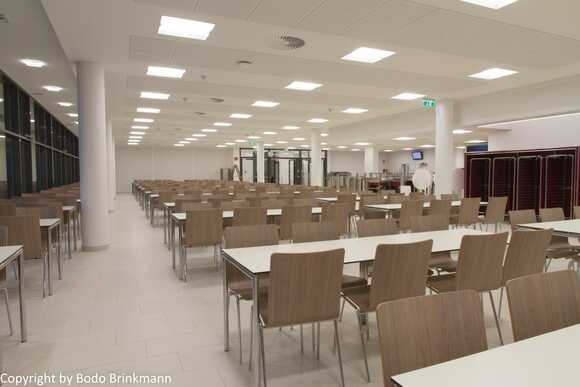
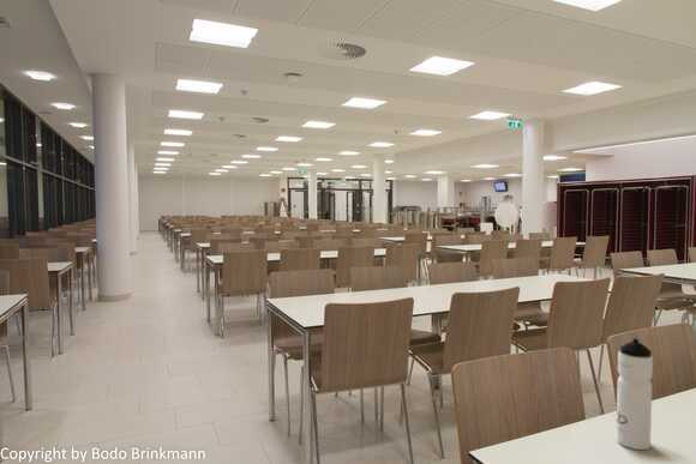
+ water bottle [616,337,654,451]
